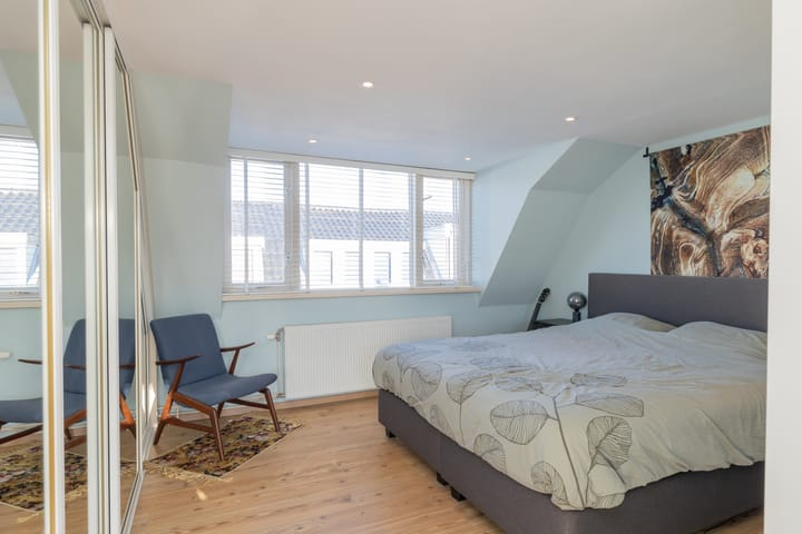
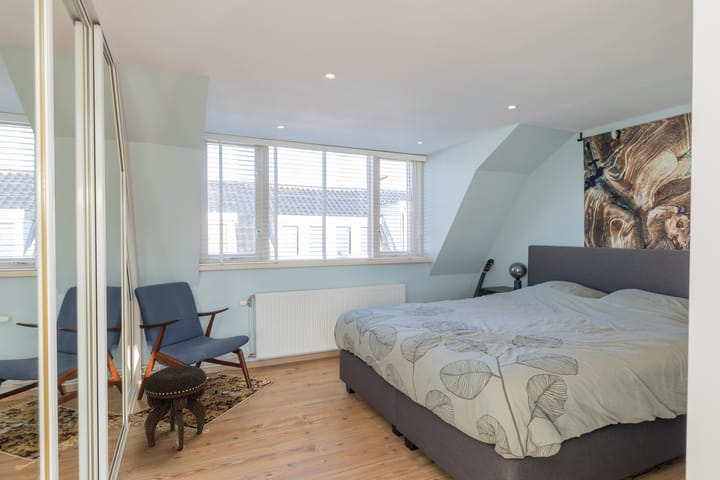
+ footstool [144,364,208,451]
